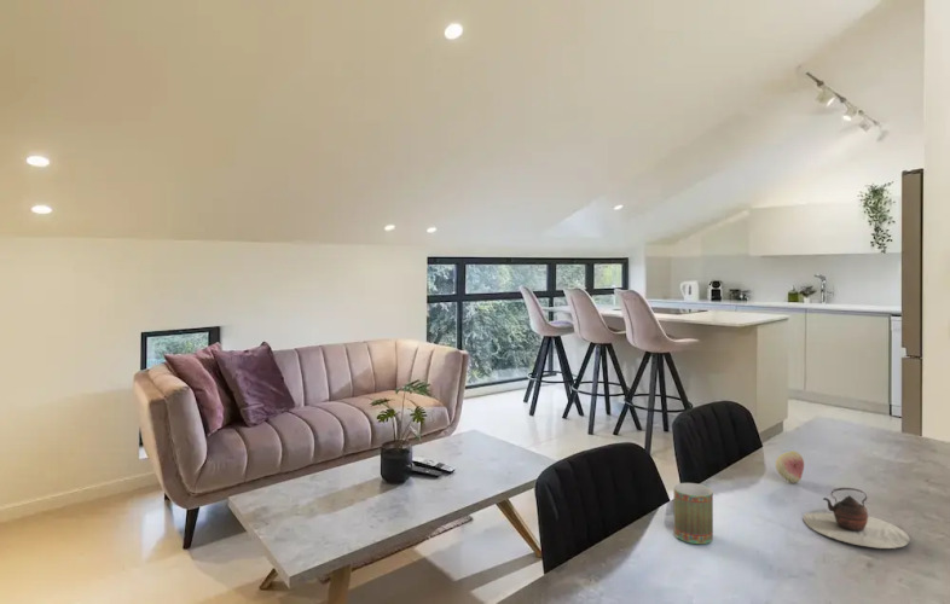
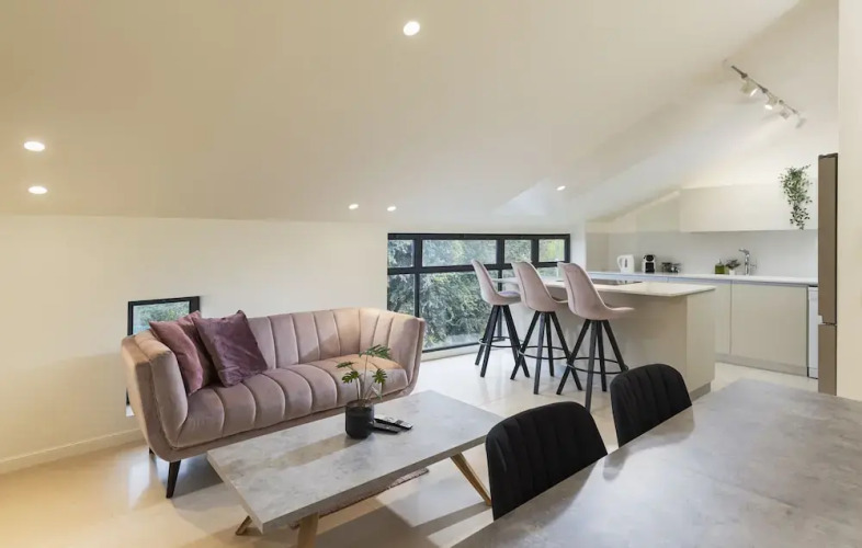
- fruit [775,449,805,484]
- teapot [801,487,911,550]
- mug [673,482,714,545]
